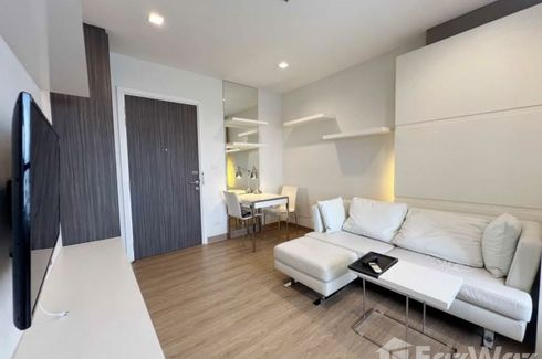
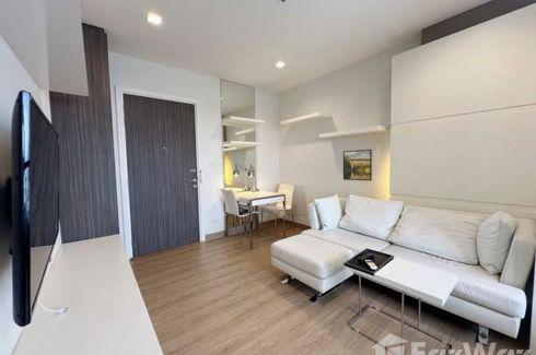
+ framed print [342,149,373,182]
